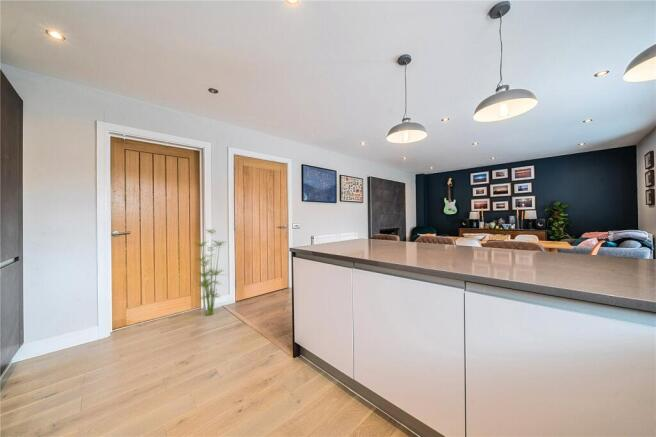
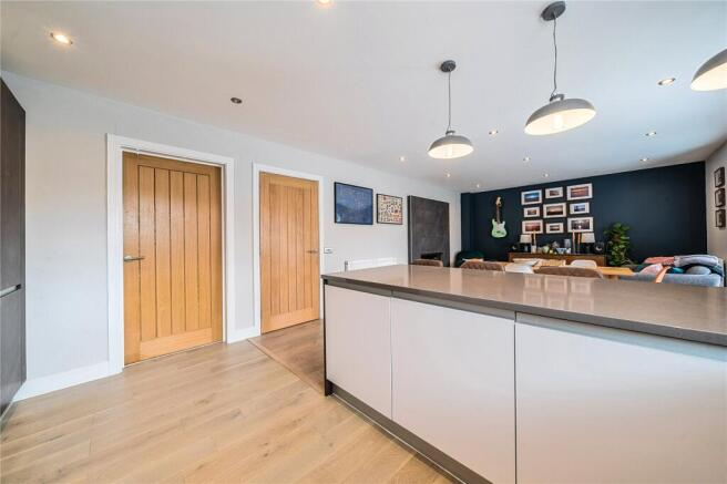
- indoor plant [192,228,229,317]
